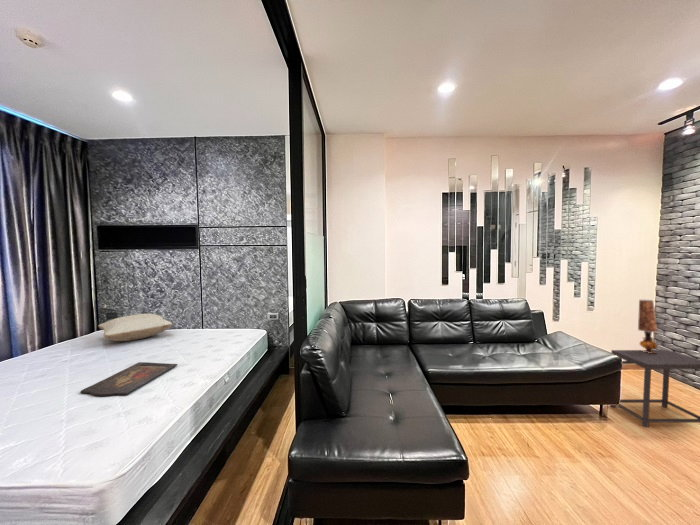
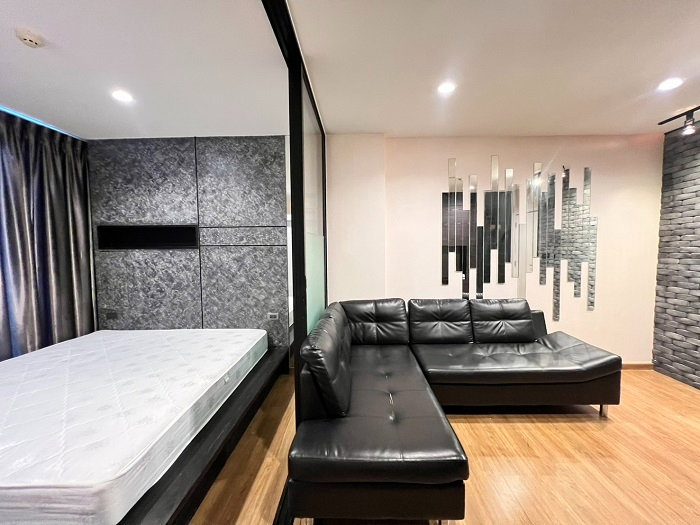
- tray [79,361,178,397]
- pillow [97,312,173,342]
- side table [609,349,700,428]
- table lamp [637,298,659,353]
